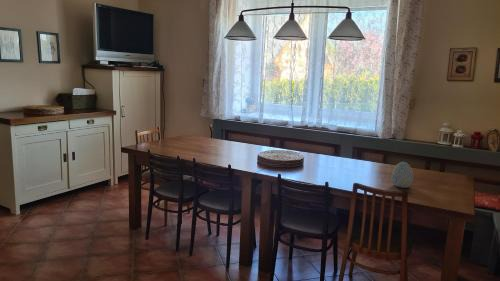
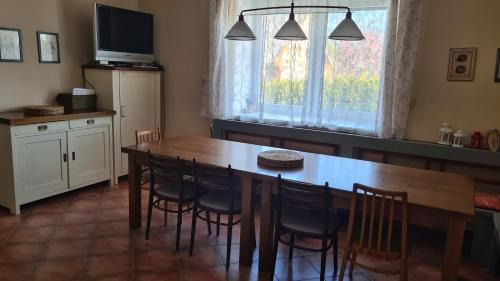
- decorative egg [391,161,414,189]
